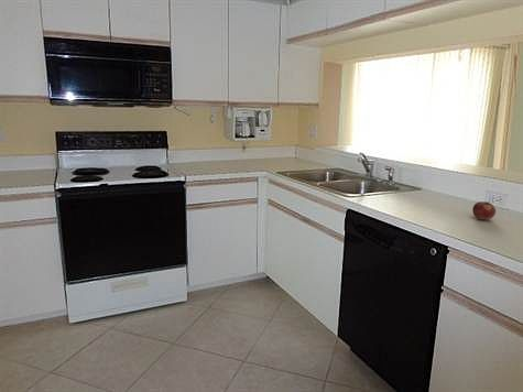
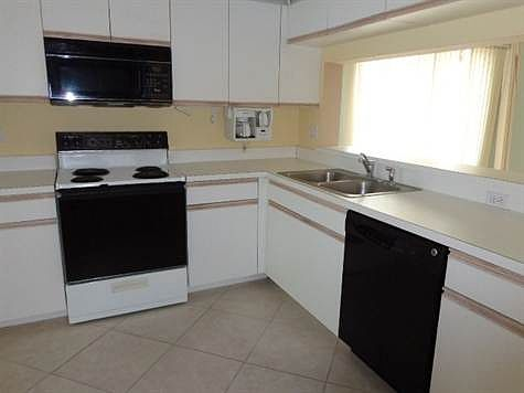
- fruit [471,200,497,220]
